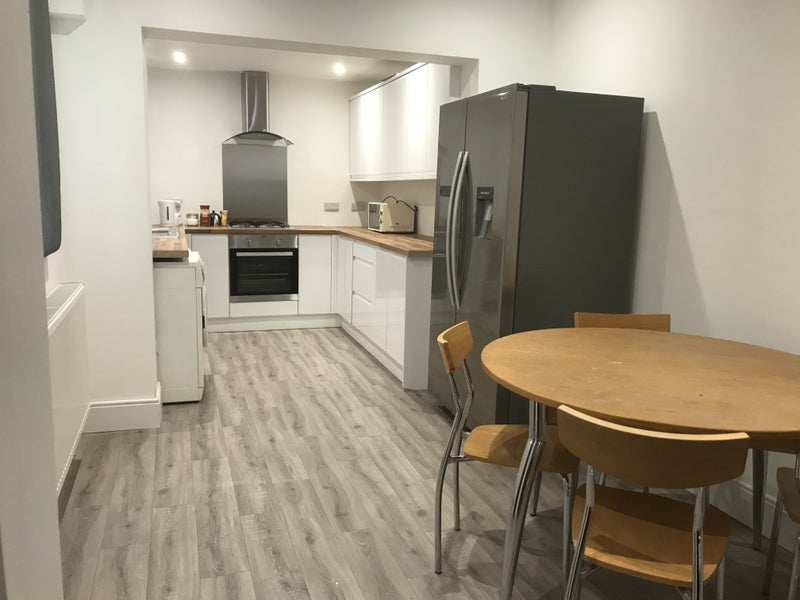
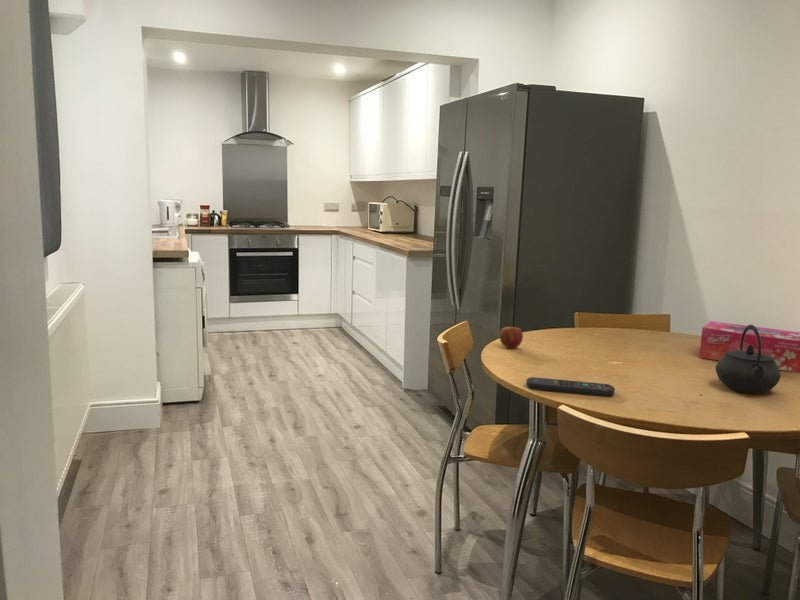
+ kettle [715,324,782,395]
+ remote control [525,376,616,397]
+ apple [498,325,524,349]
+ tissue box [698,320,800,374]
